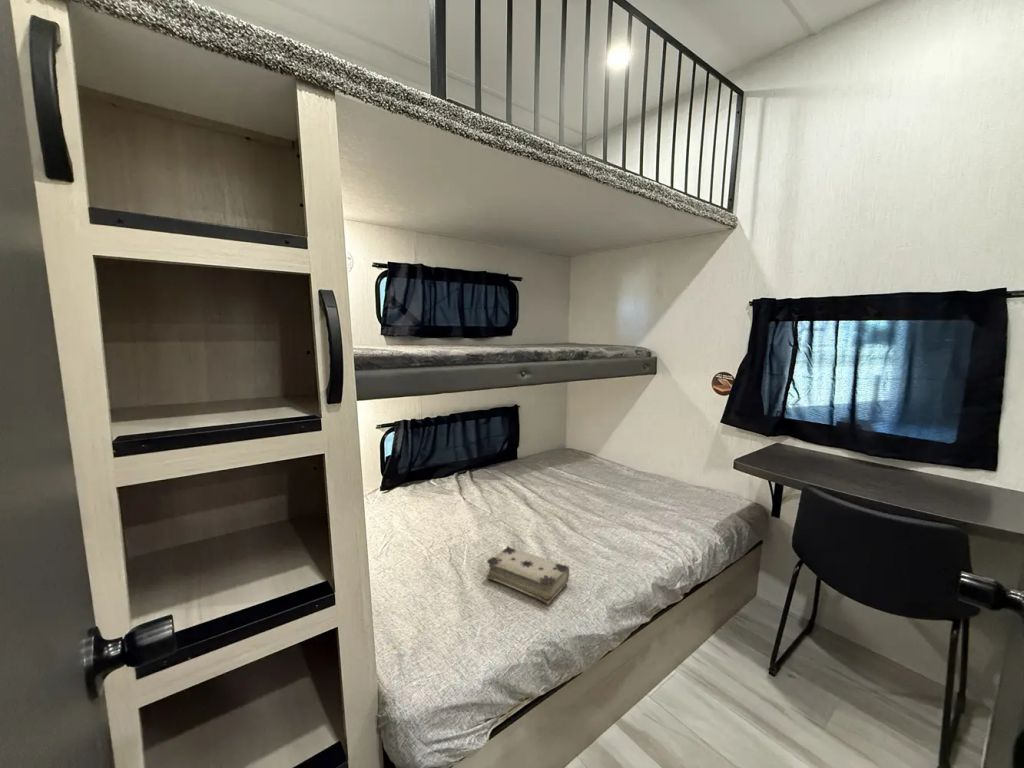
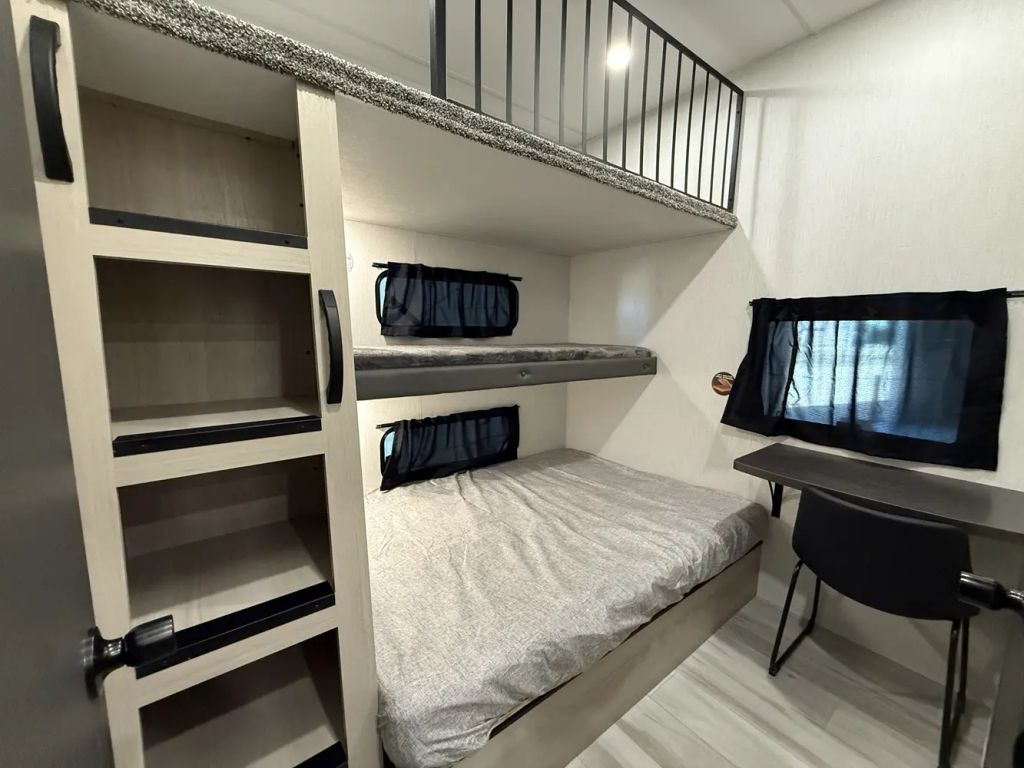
- book [485,545,570,606]
